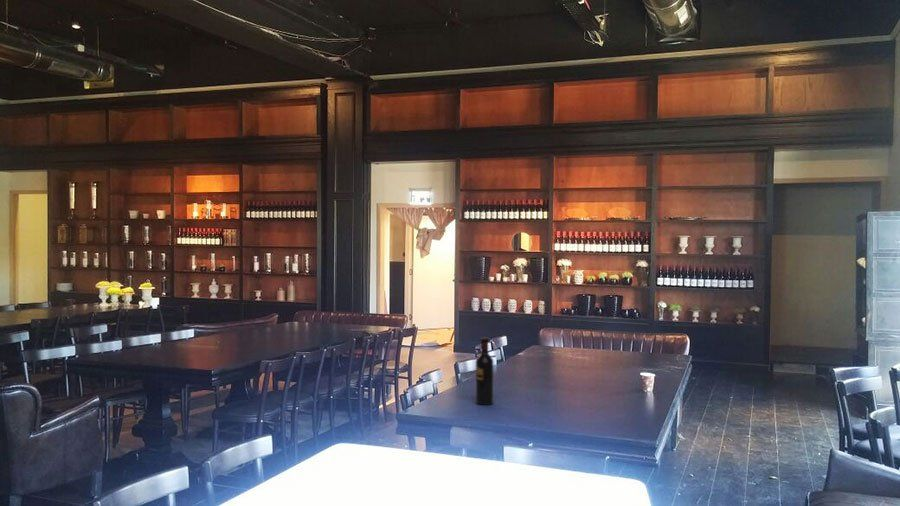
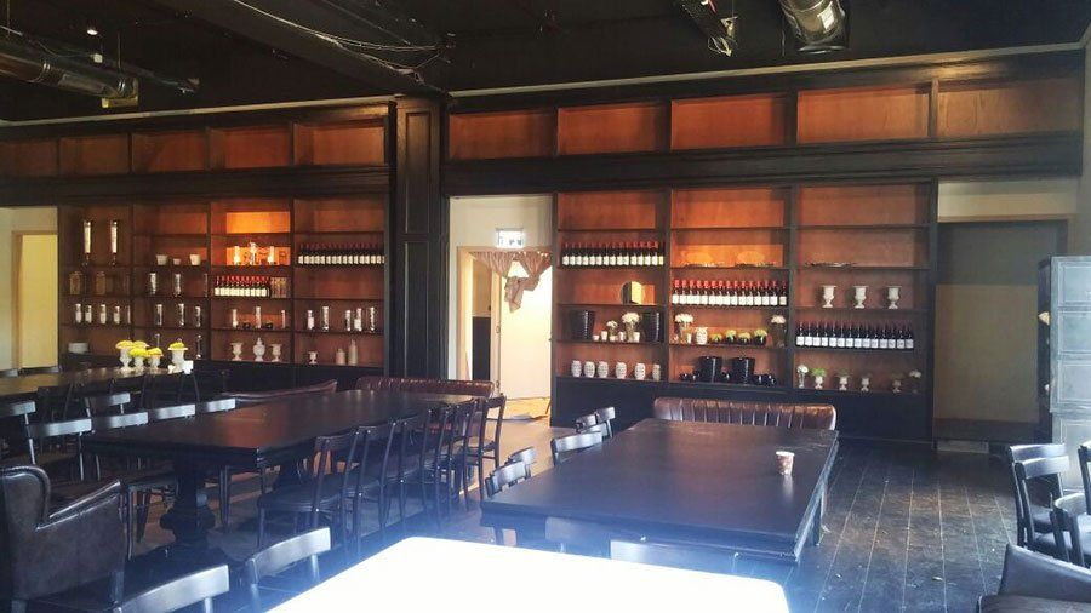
- wine bottle [475,336,494,406]
